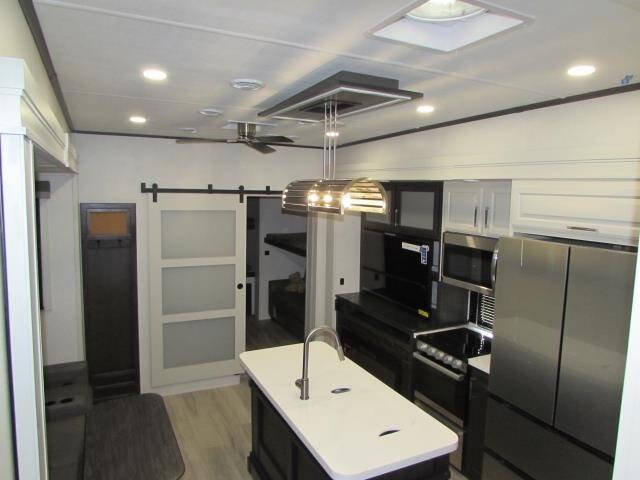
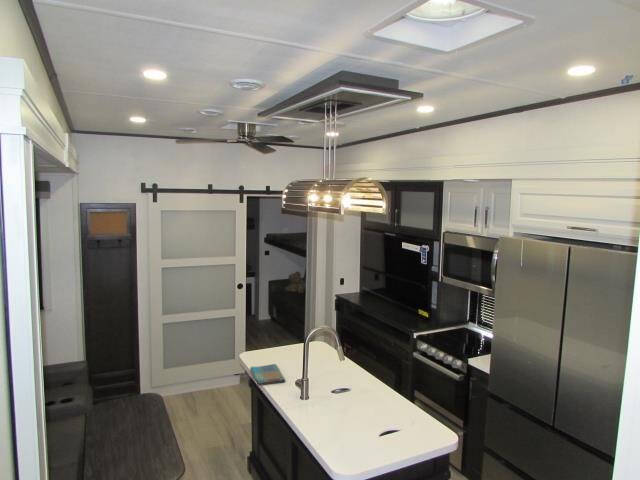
+ dish towel [249,363,286,386]
